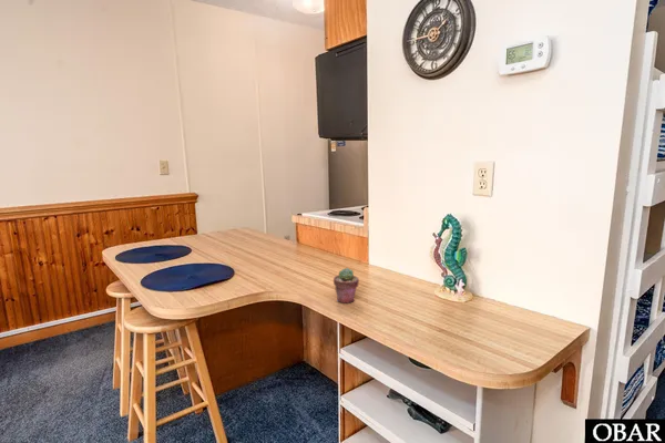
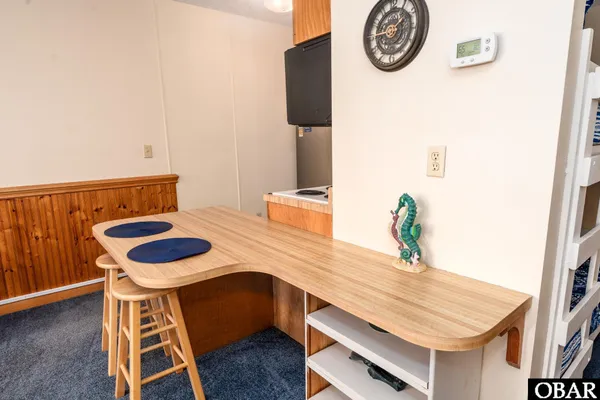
- potted succulent [332,267,360,305]
